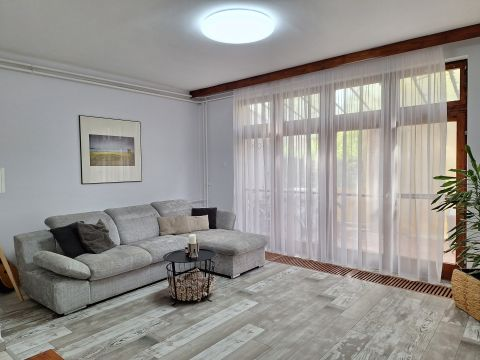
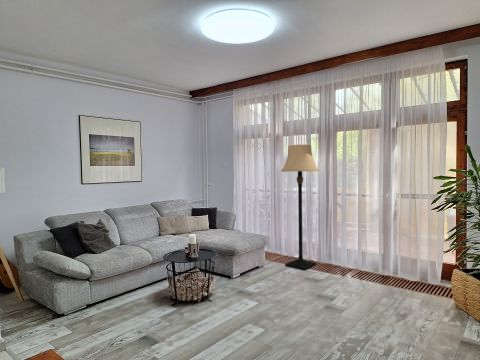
+ lamp [280,144,320,271]
